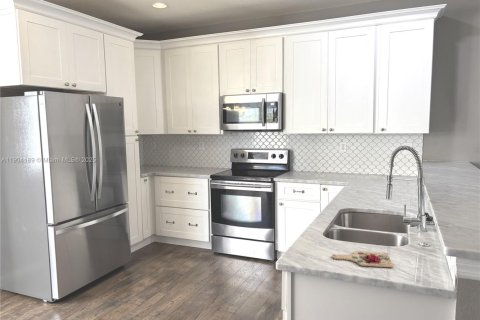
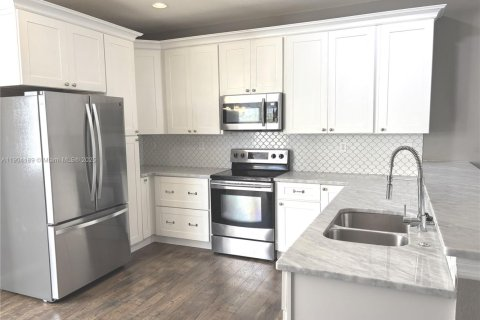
- cutting board [331,250,395,268]
